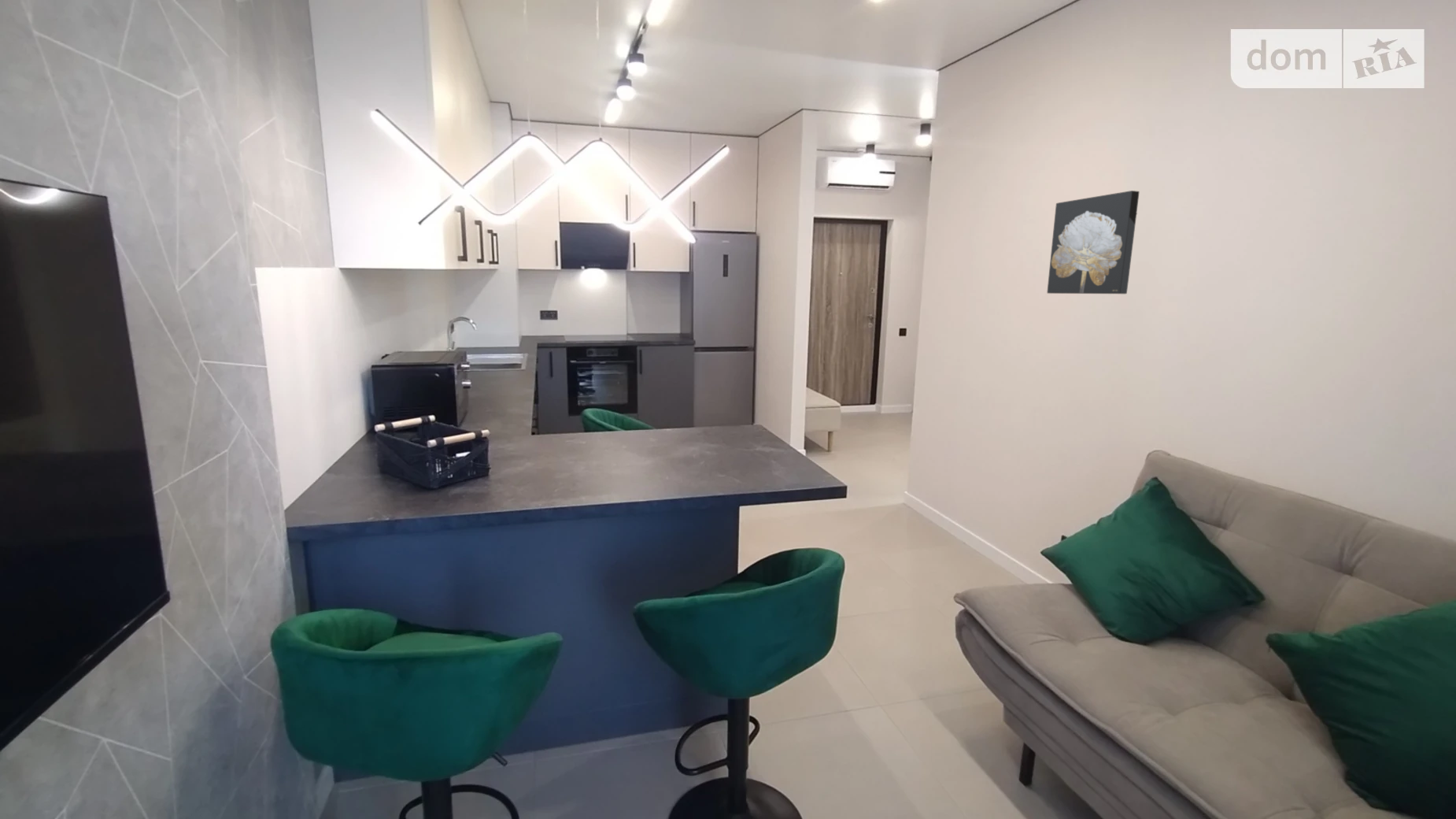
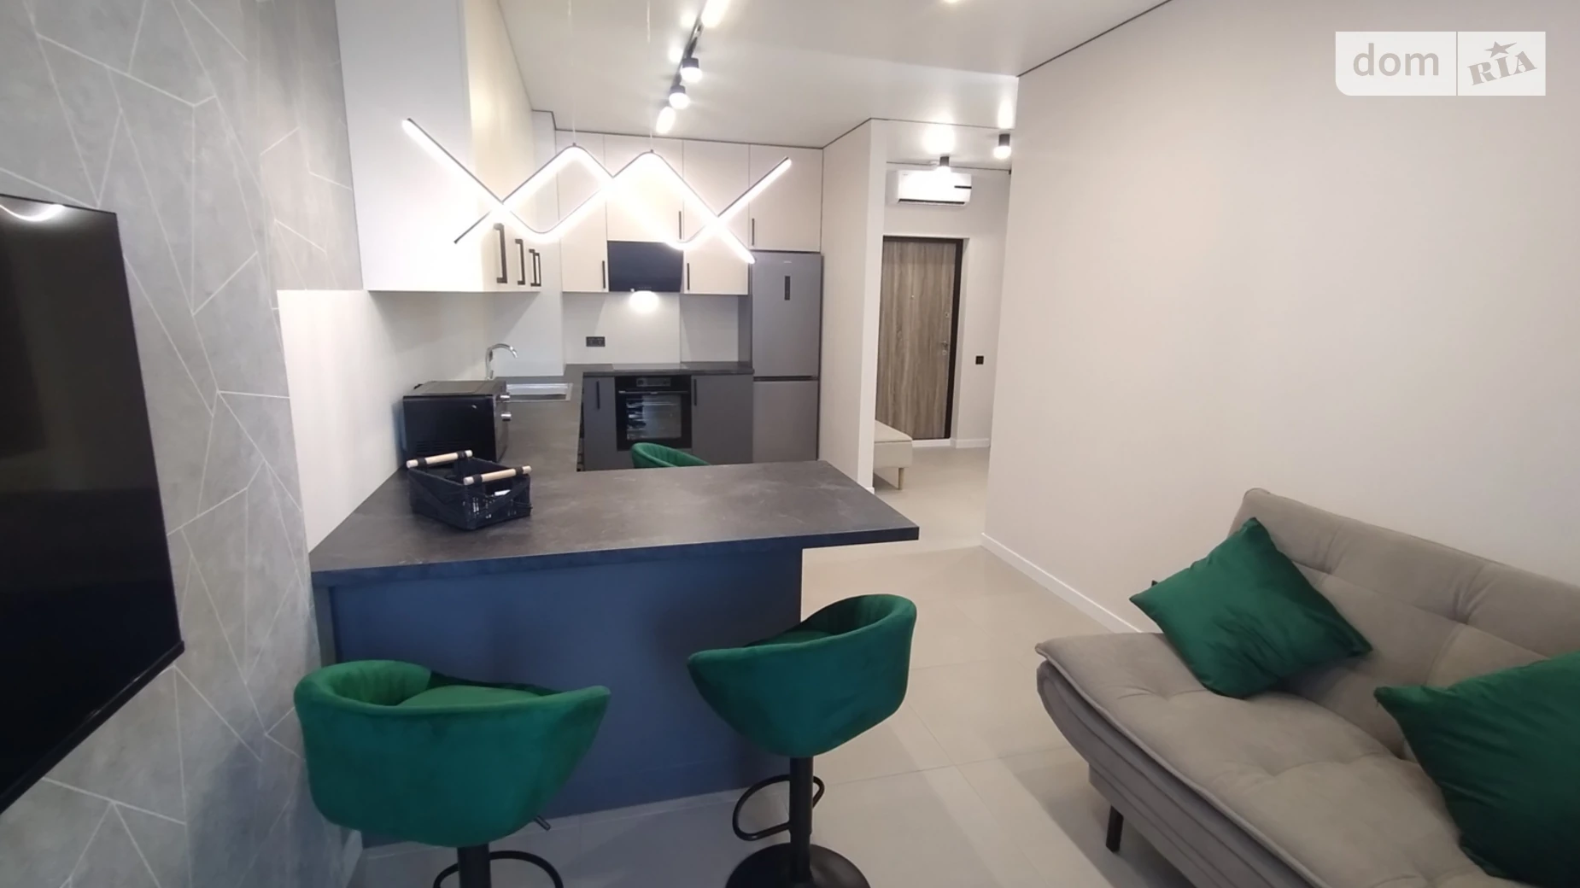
- wall art [1046,190,1140,295]
